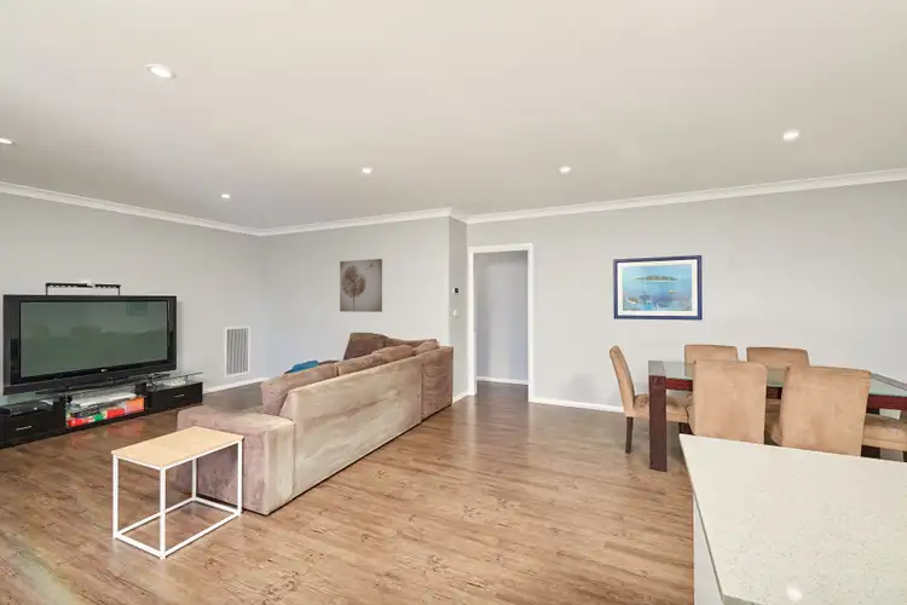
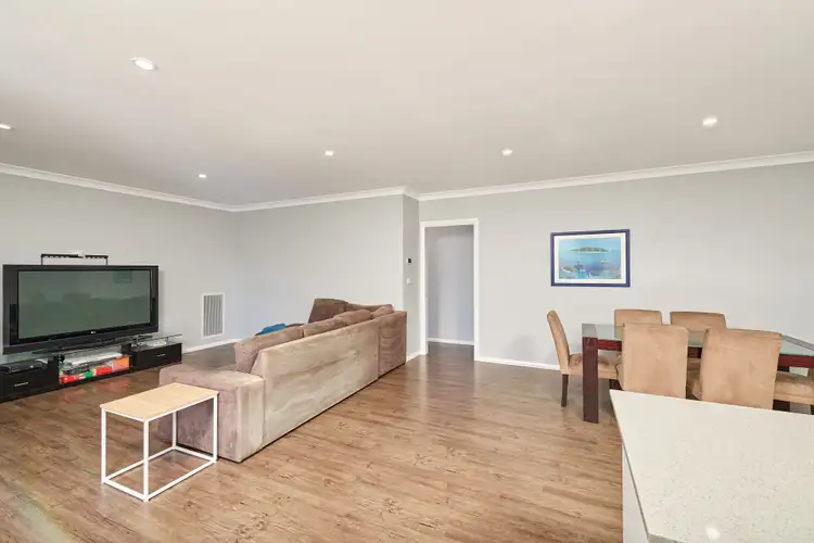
- wall art [339,258,383,313]
